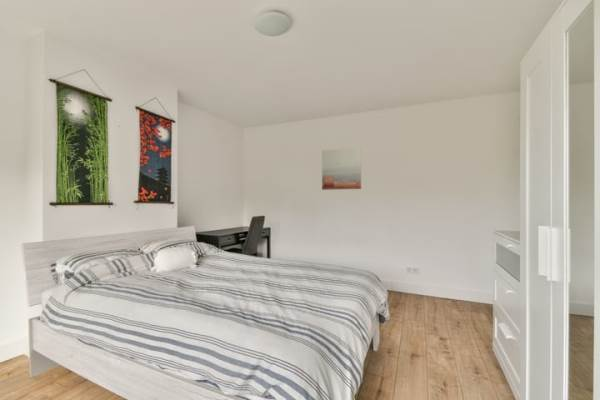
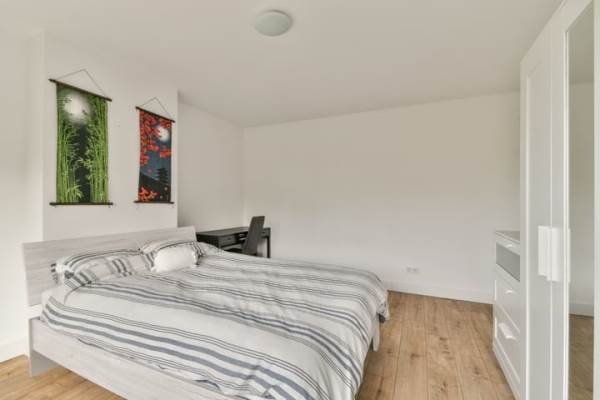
- wall art [321,146,362,191]
